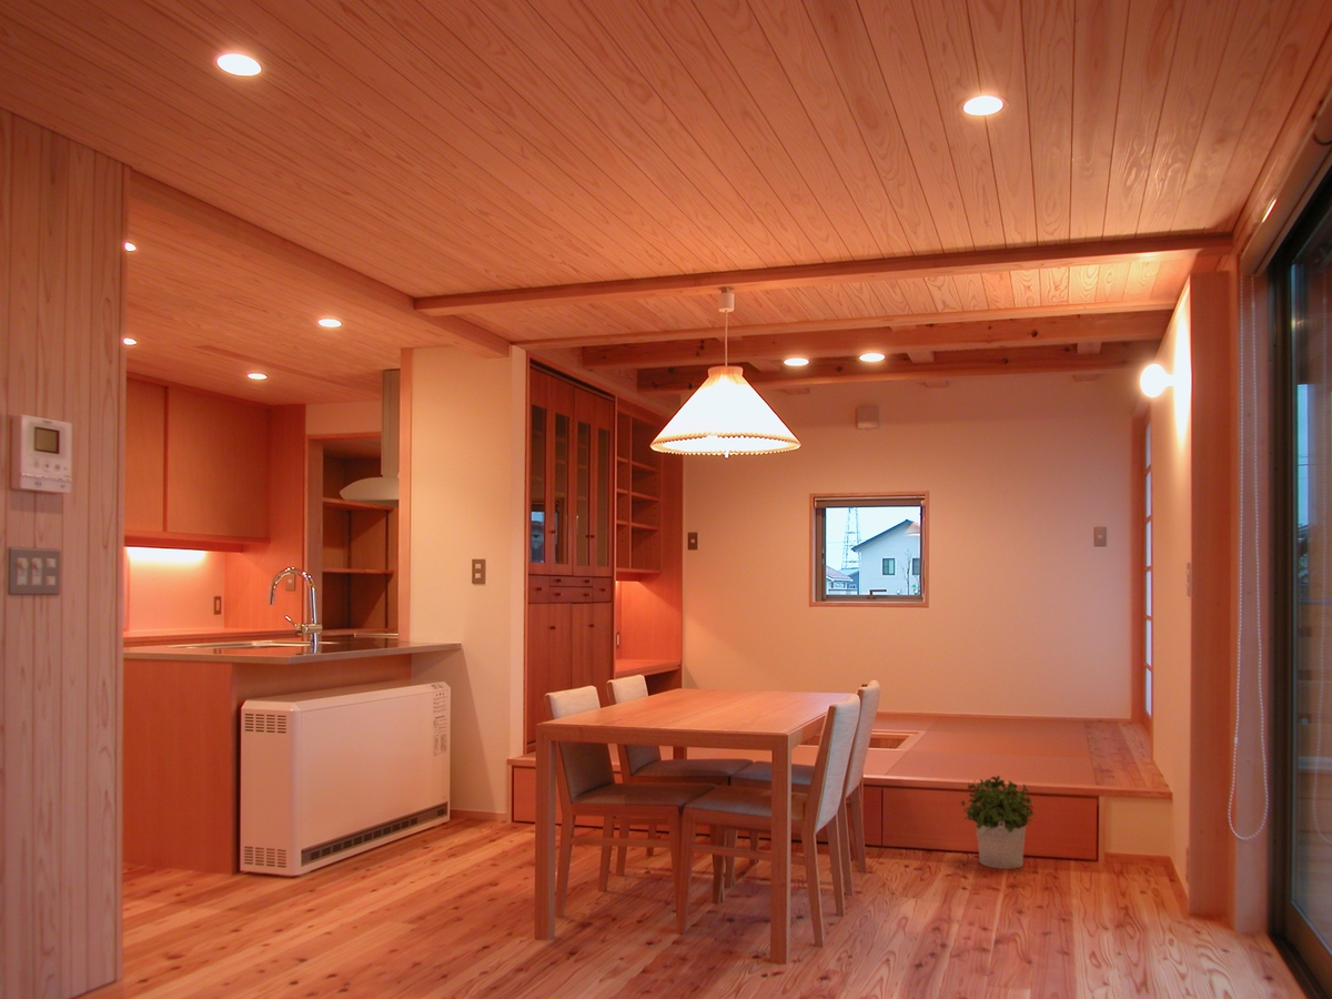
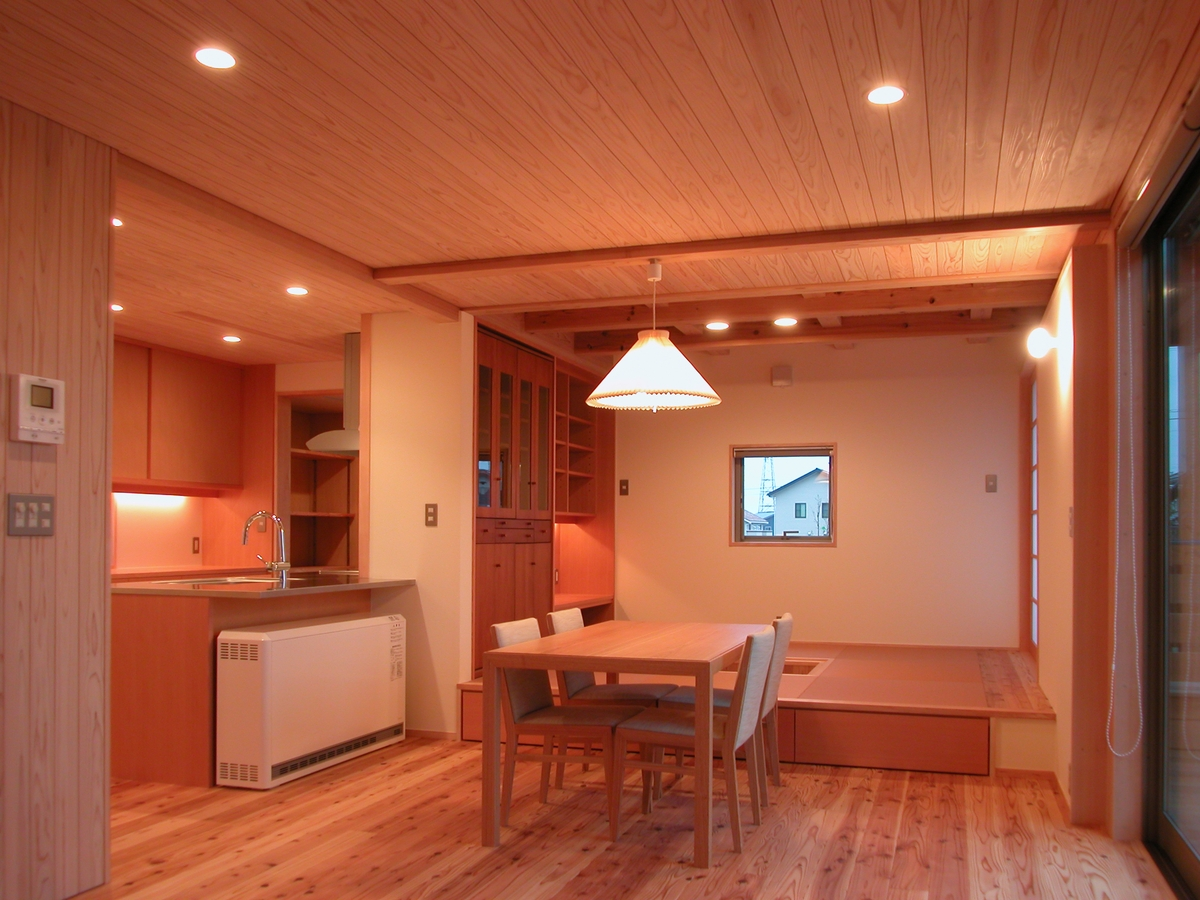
- potted plant [959,775,1036,870]
